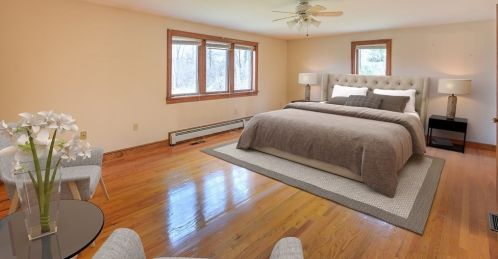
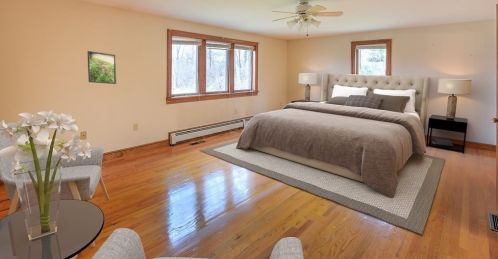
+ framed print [86,50,117,85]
